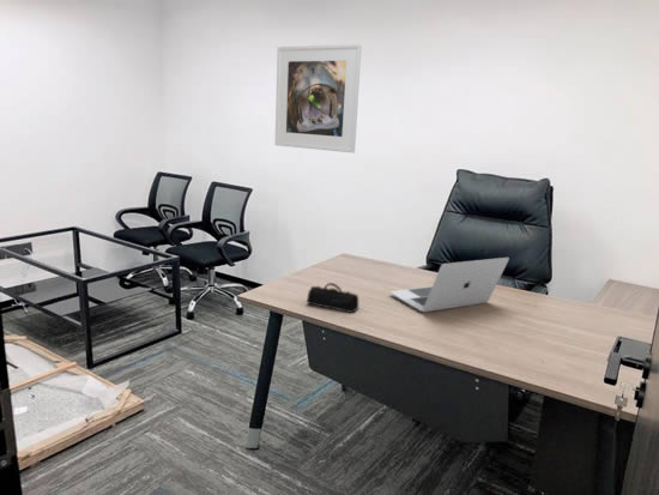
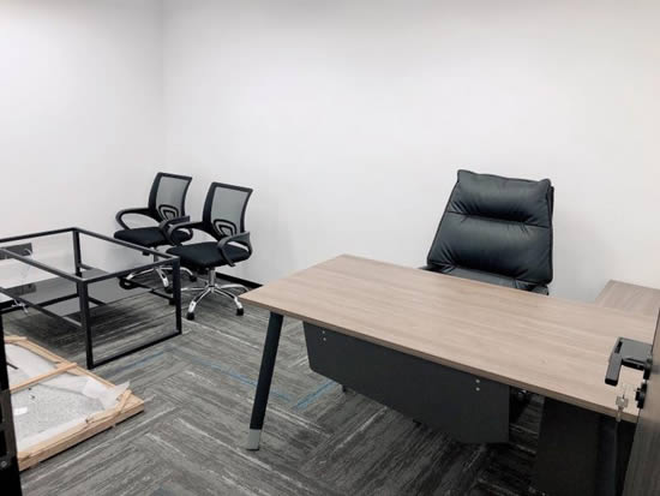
- laptop [388,256,510,313]
- pencil case [306,282,359,314]
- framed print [274,43,363,155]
